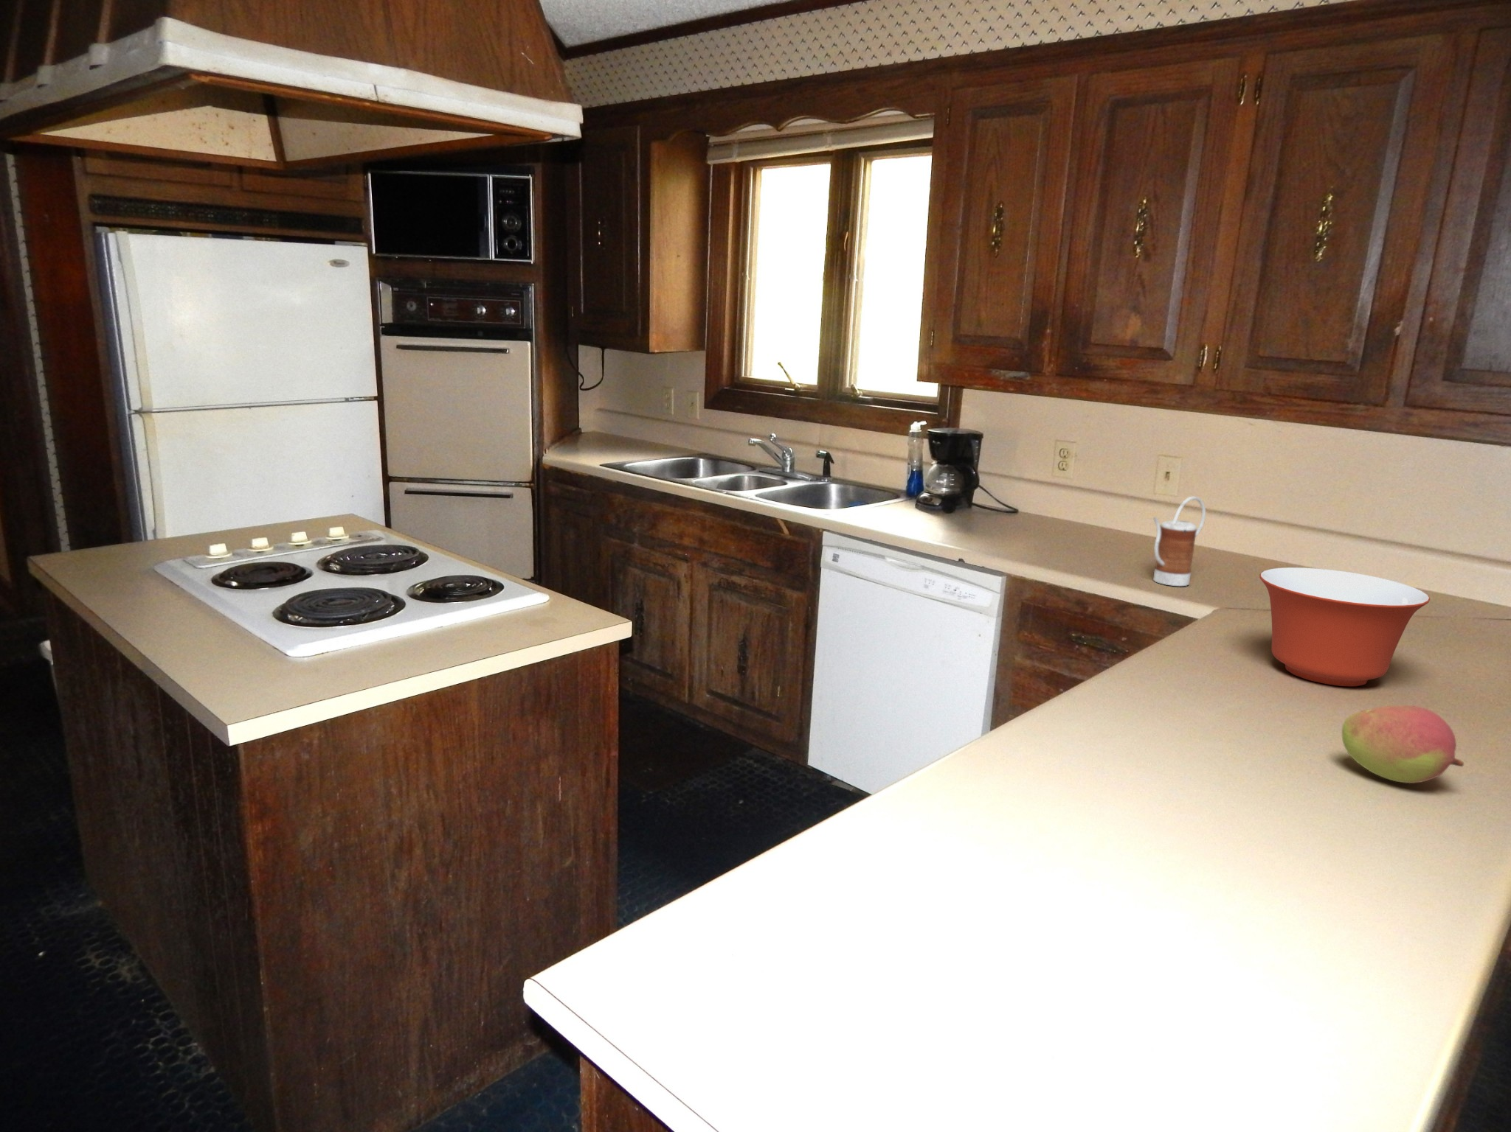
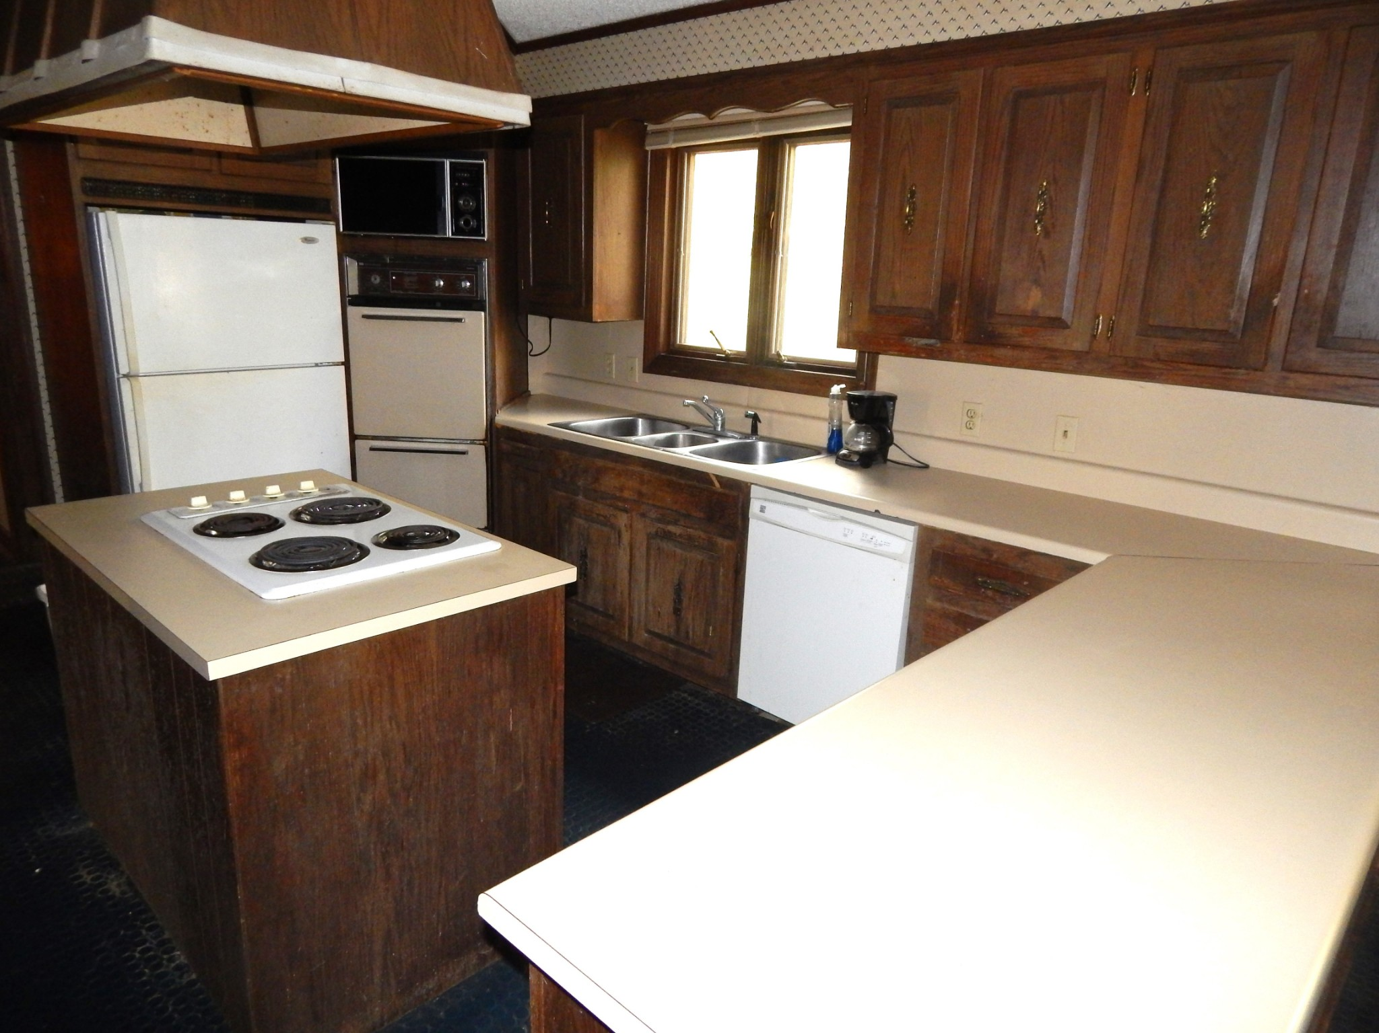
- mixing bowl [1259,567,1430,687]
- kettle [1153,496,1206,586]
- fruit [1341,705,1465,784]
